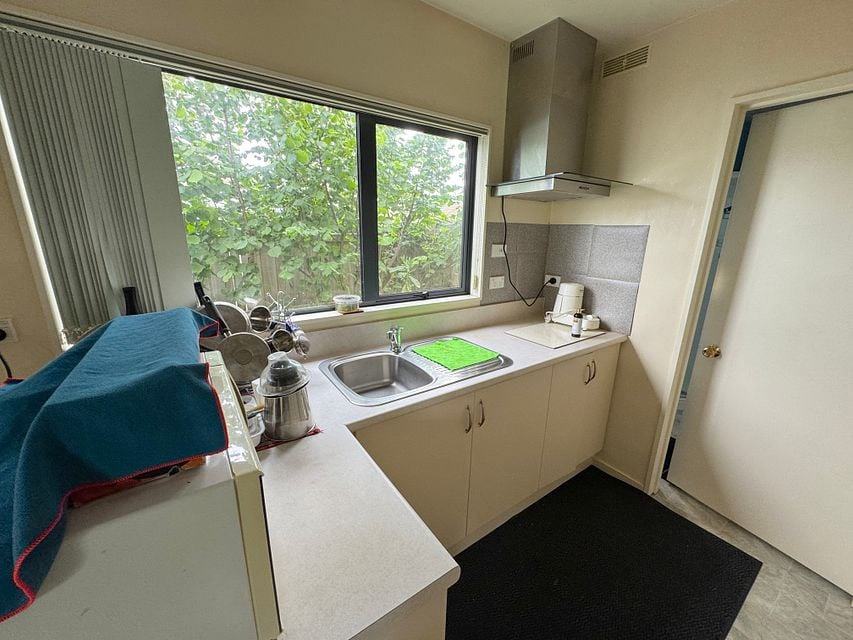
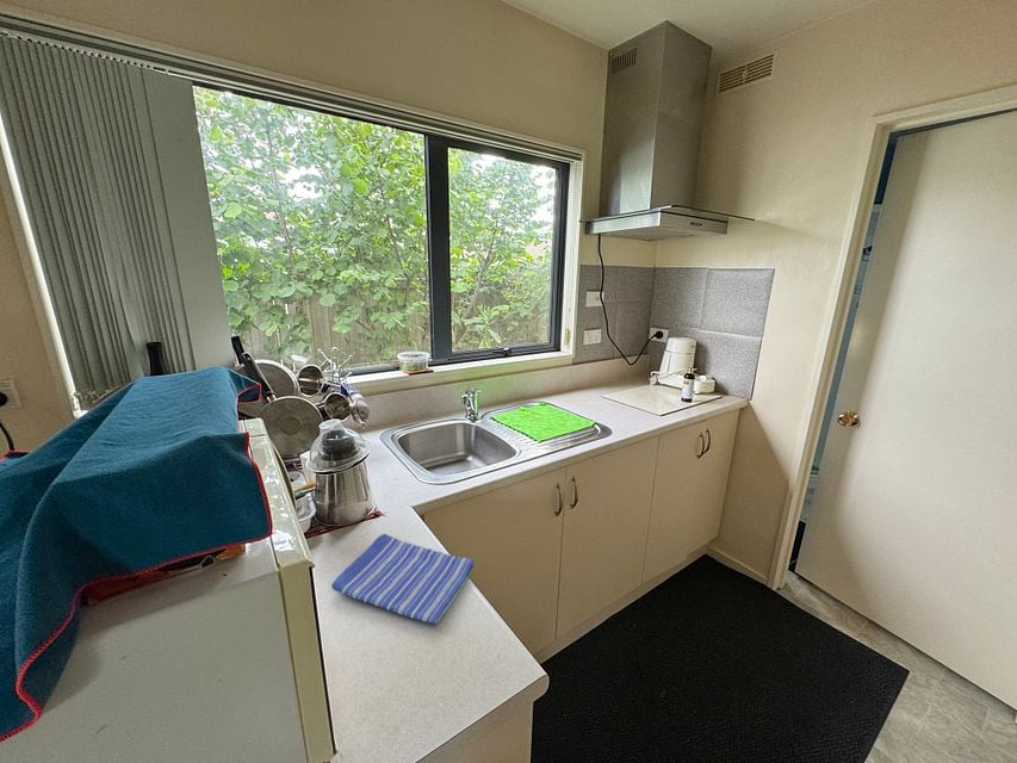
+ dish towel [330,533,476,626]
